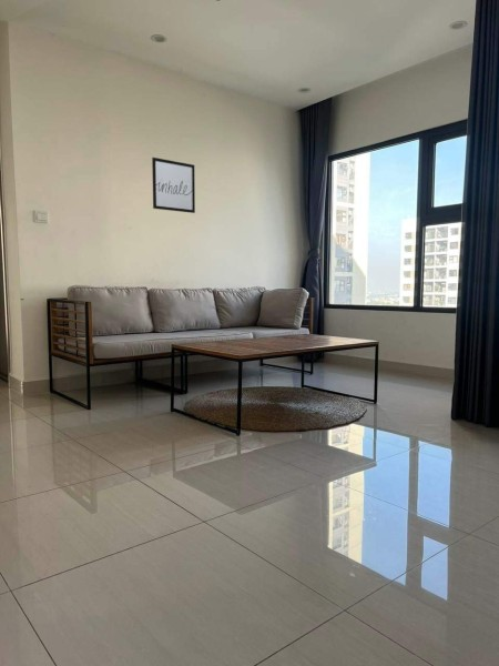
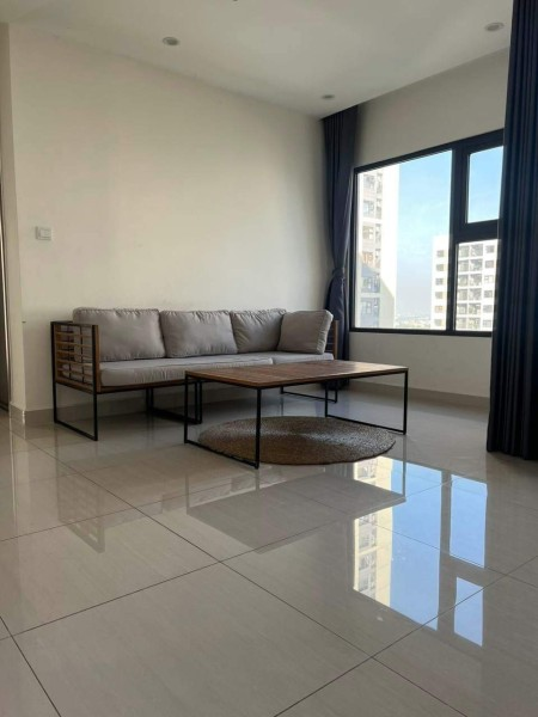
- wall art [151,157,196,214]
